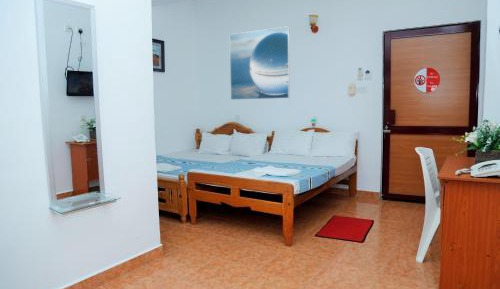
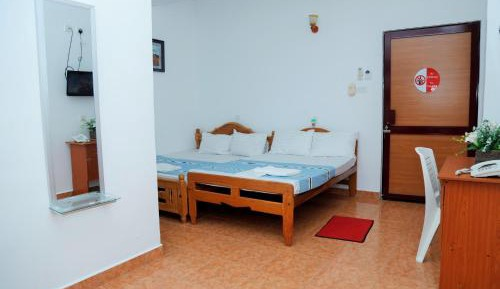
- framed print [229,25,291,101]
